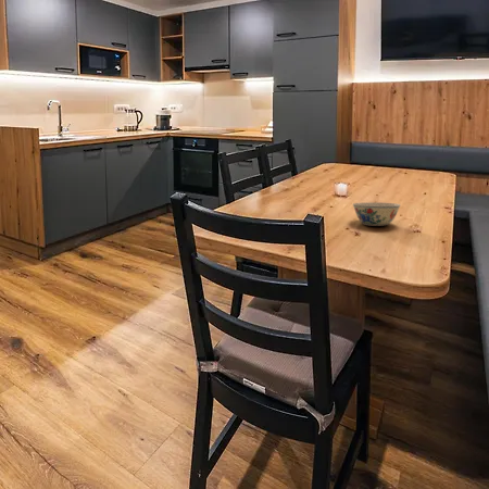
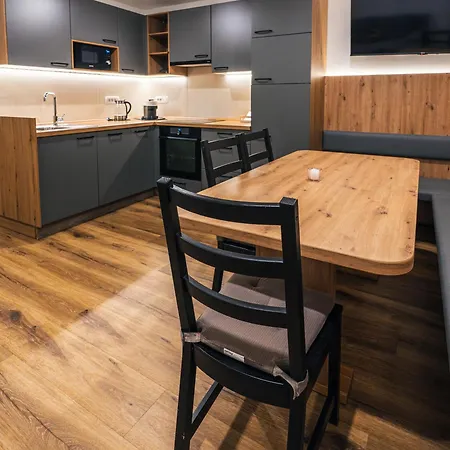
- chinaware [352,201,402,227]
